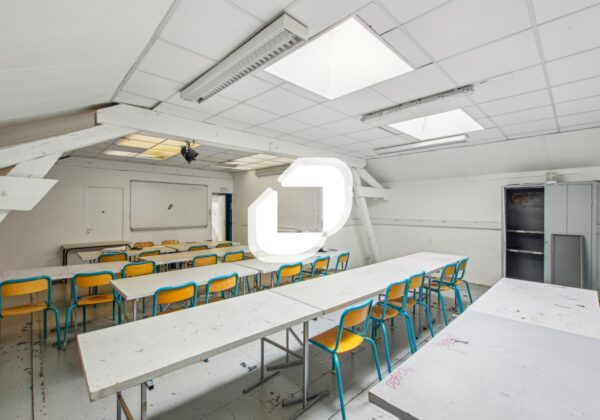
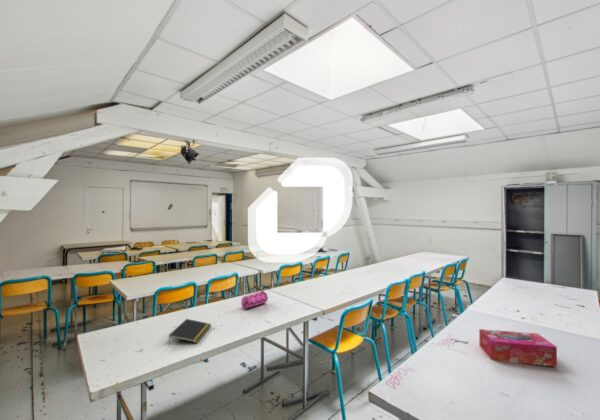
+ pencil case [240,289,269,310]
+ tissue box [478,328,558,368]
+ notepad [168,318,212,344]
